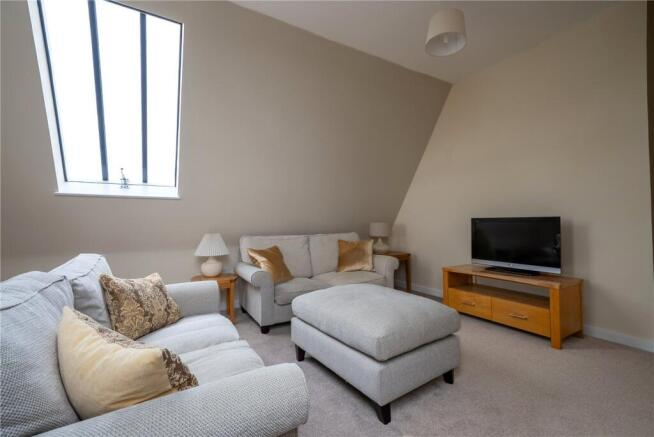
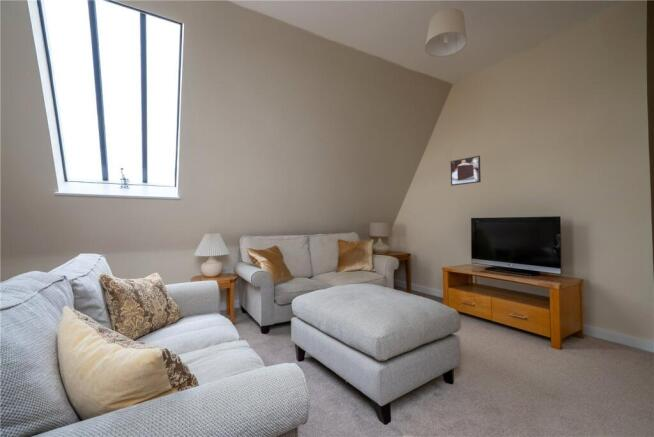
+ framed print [449,155,482,187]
